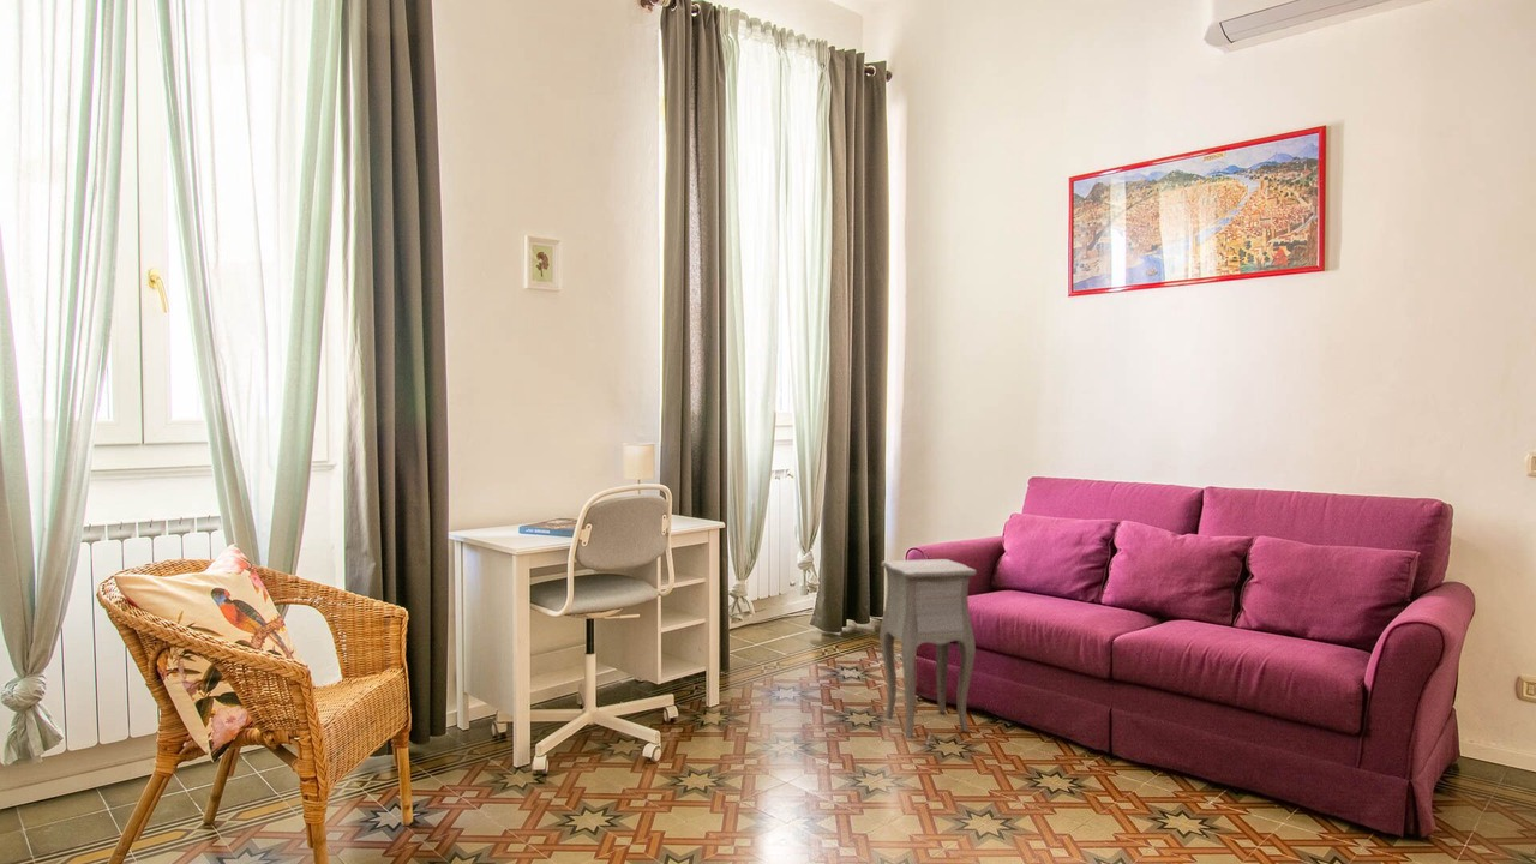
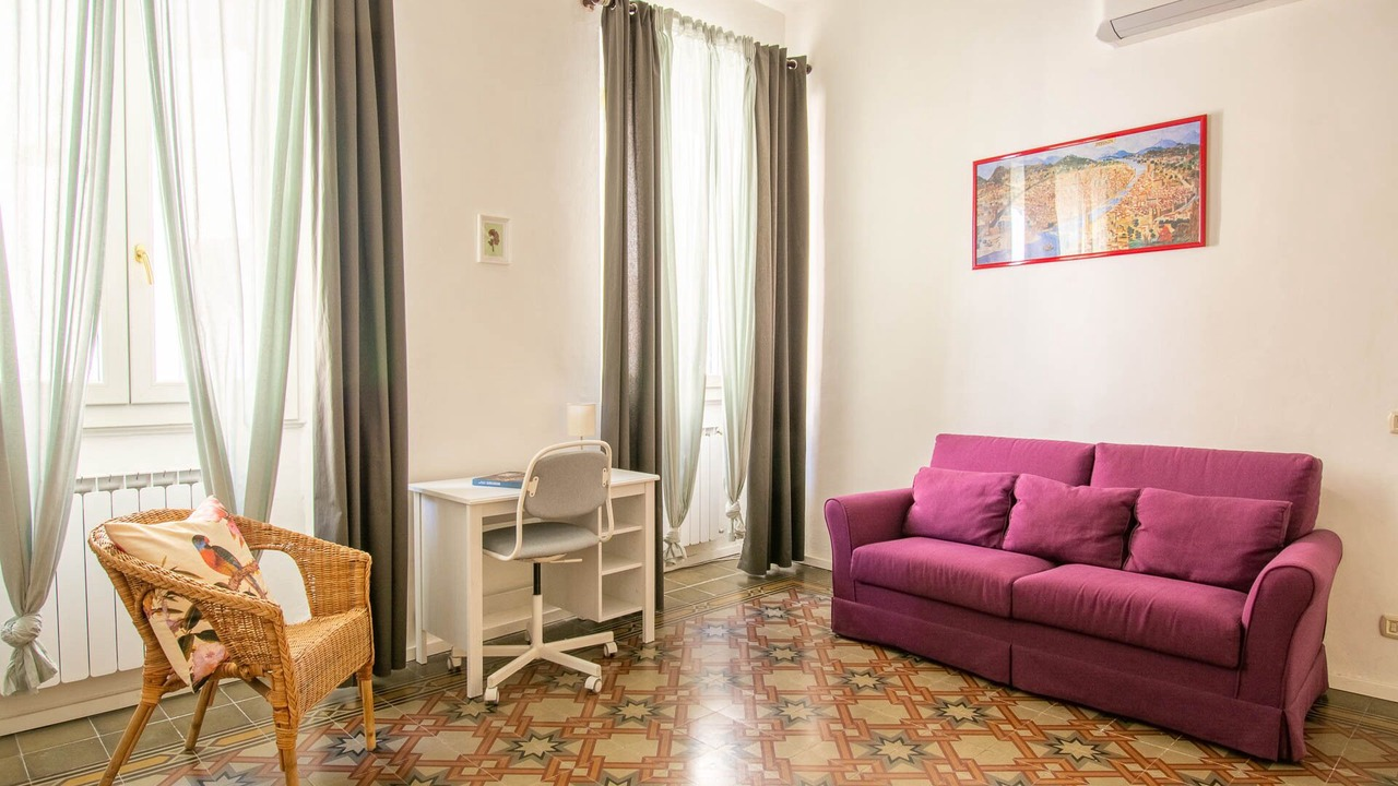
- side table [878,558,978,746]
